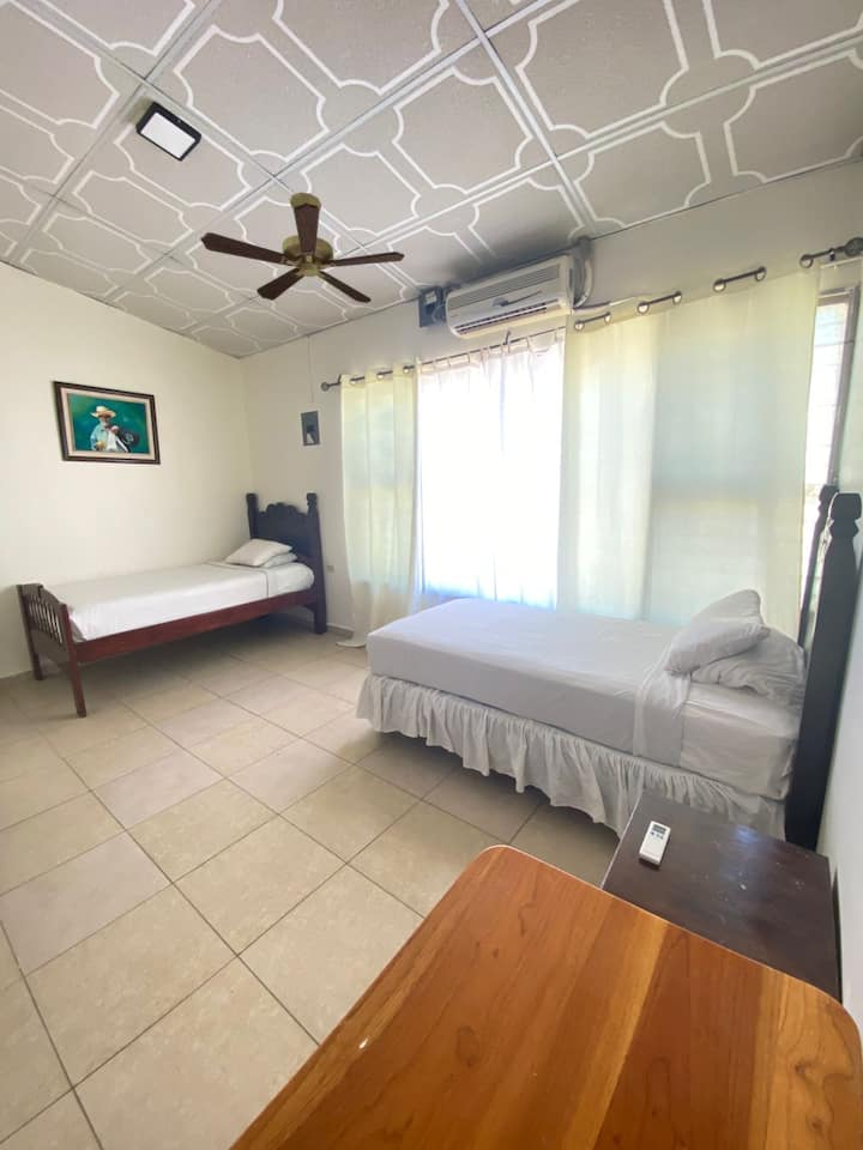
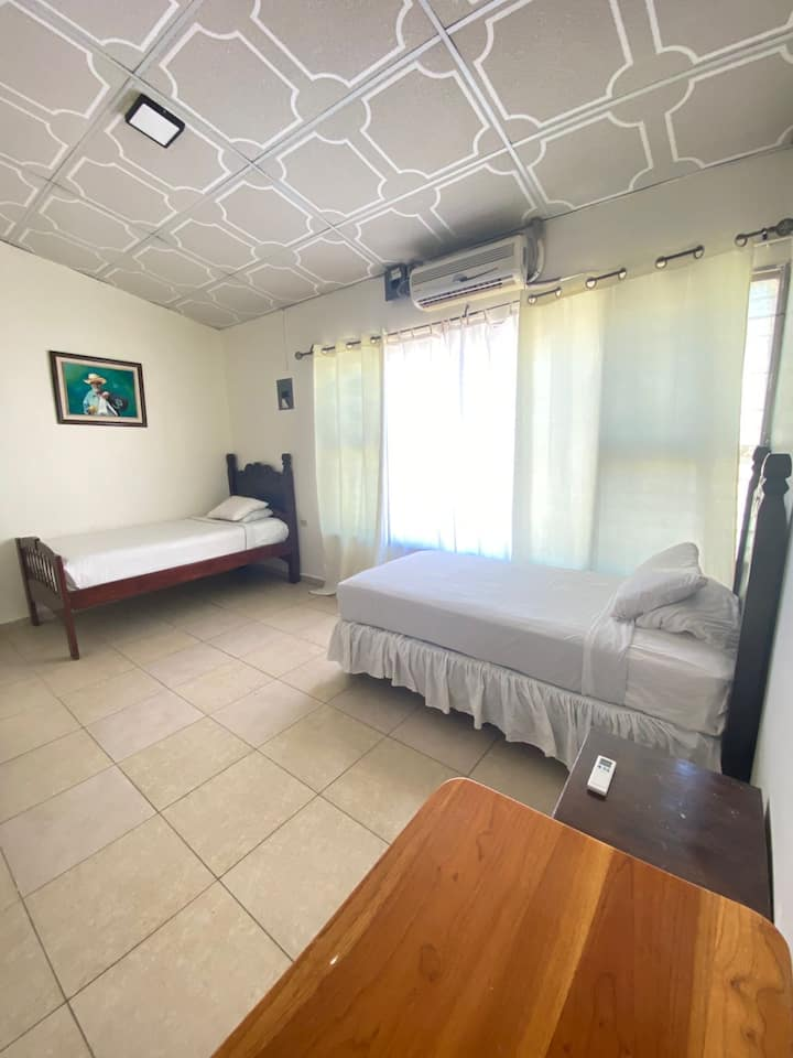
- ceiling fan [199,192,405,304]
